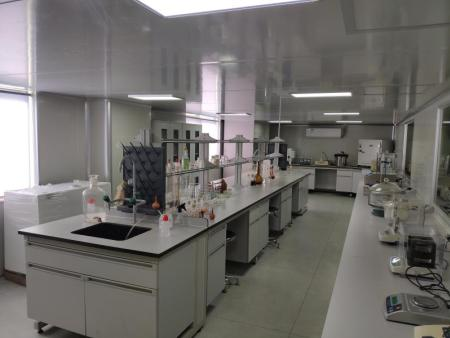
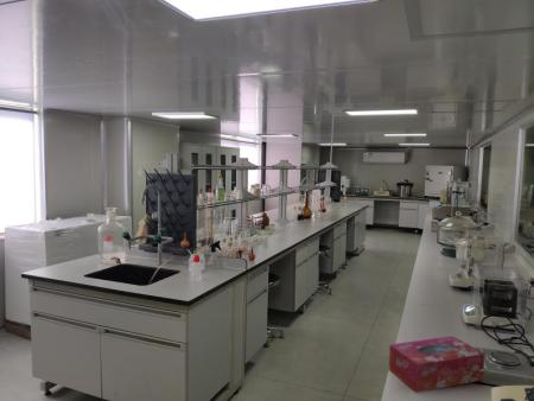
+ tissue box [388,335,485,394]
